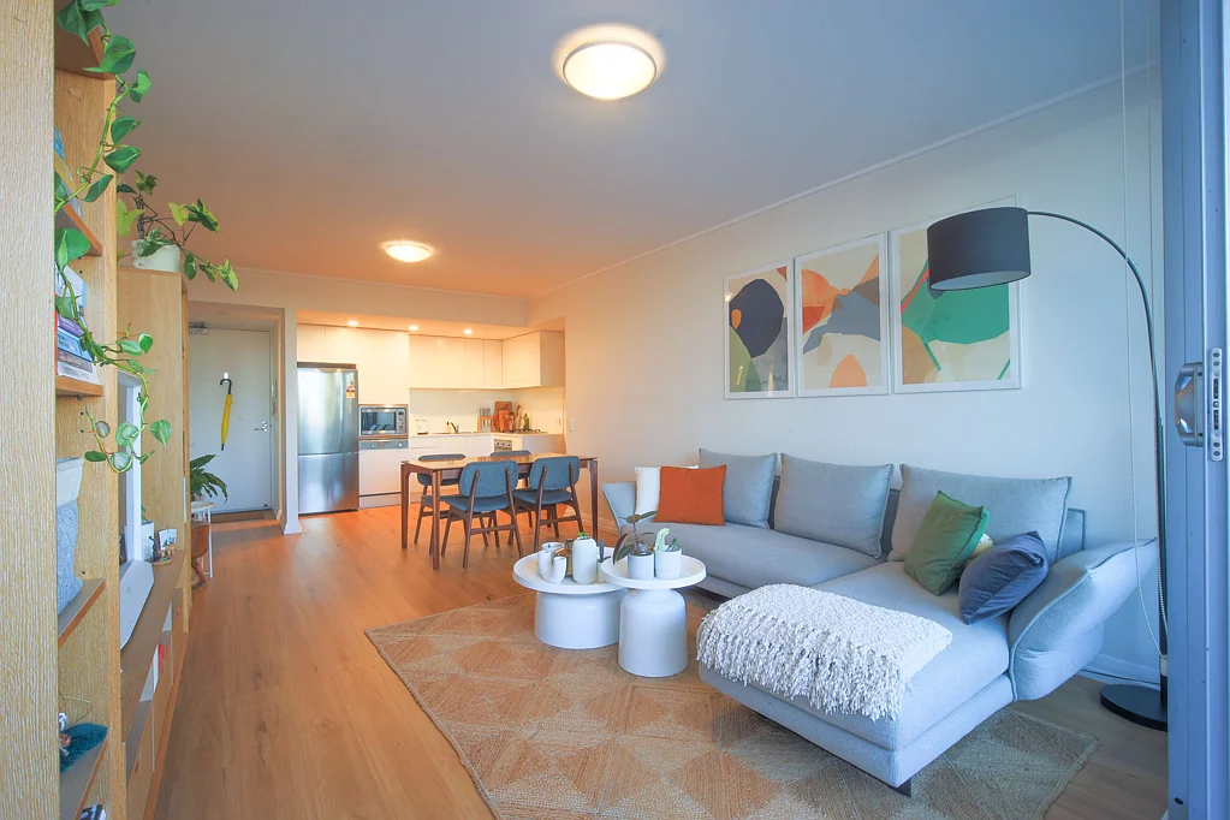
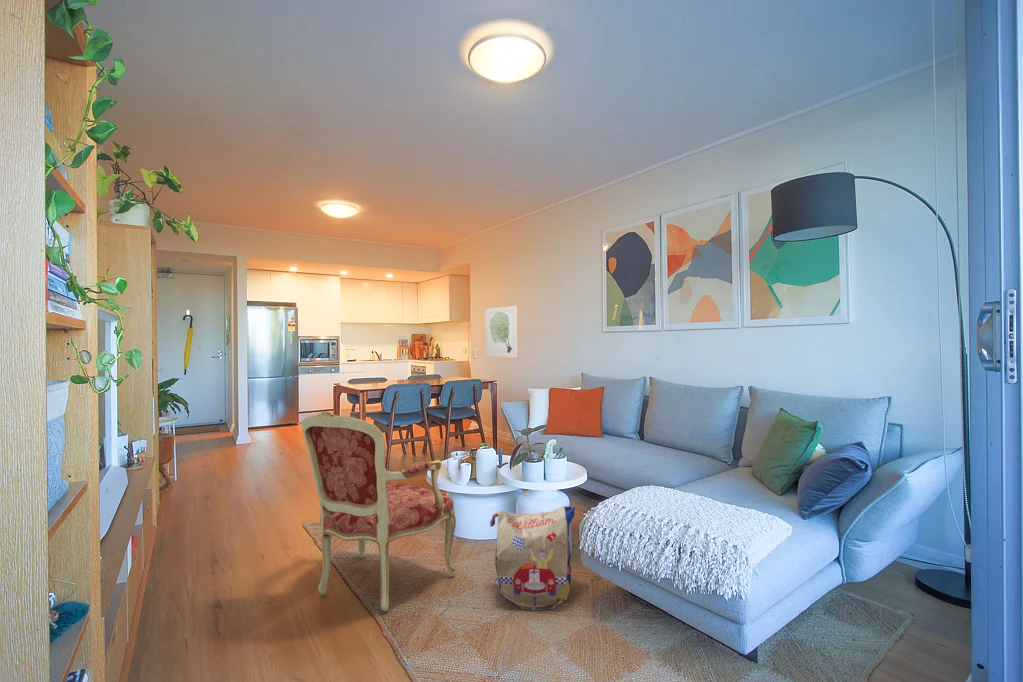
+ armchair [301,410,457,612]
+ backpack [489,506,576,611]
+ wall art [485,305,519,359]
